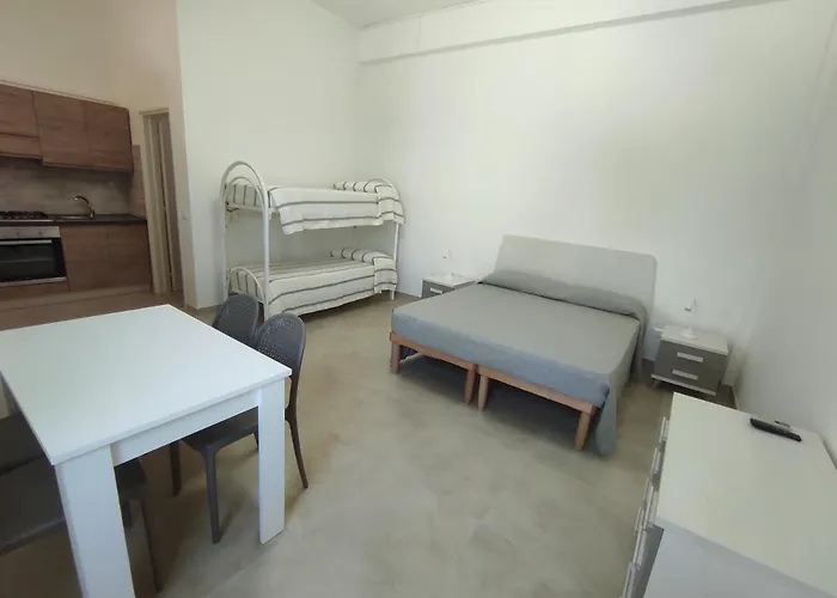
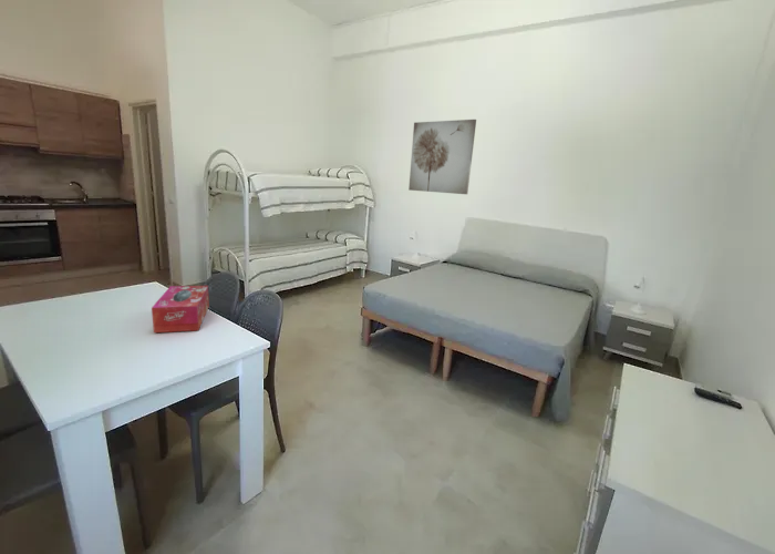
+ tissue box [151,285,210,334]
+ wall art [407,119,477,195]
